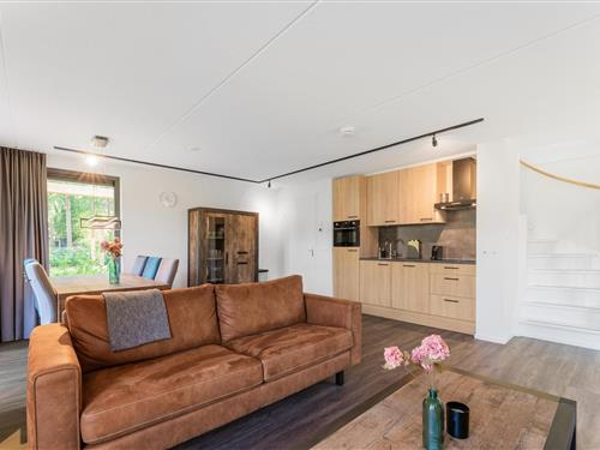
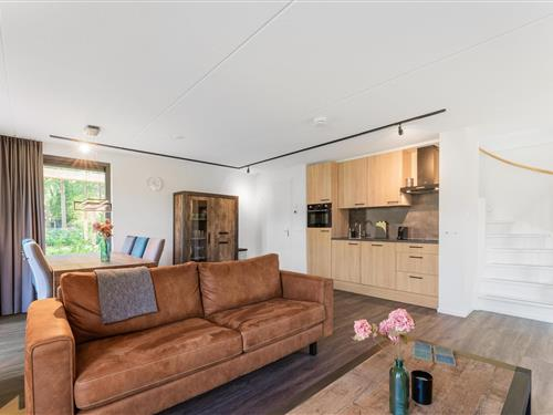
+ drink coaster [413,341,457,367]
